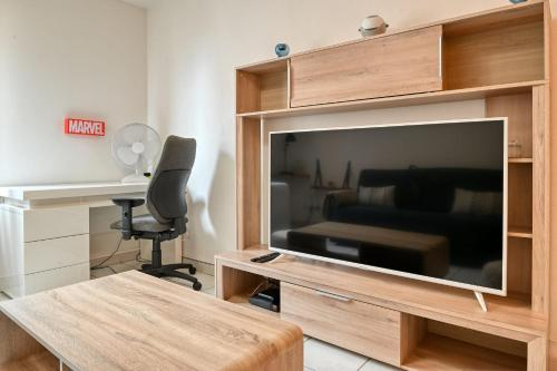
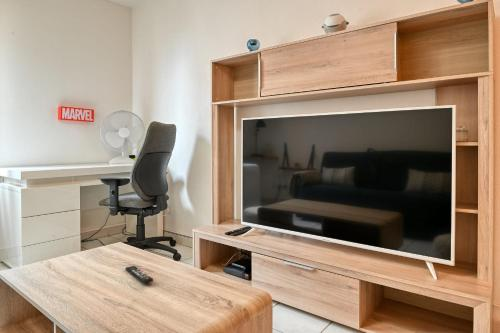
+ remote control [124,265,154,285]
